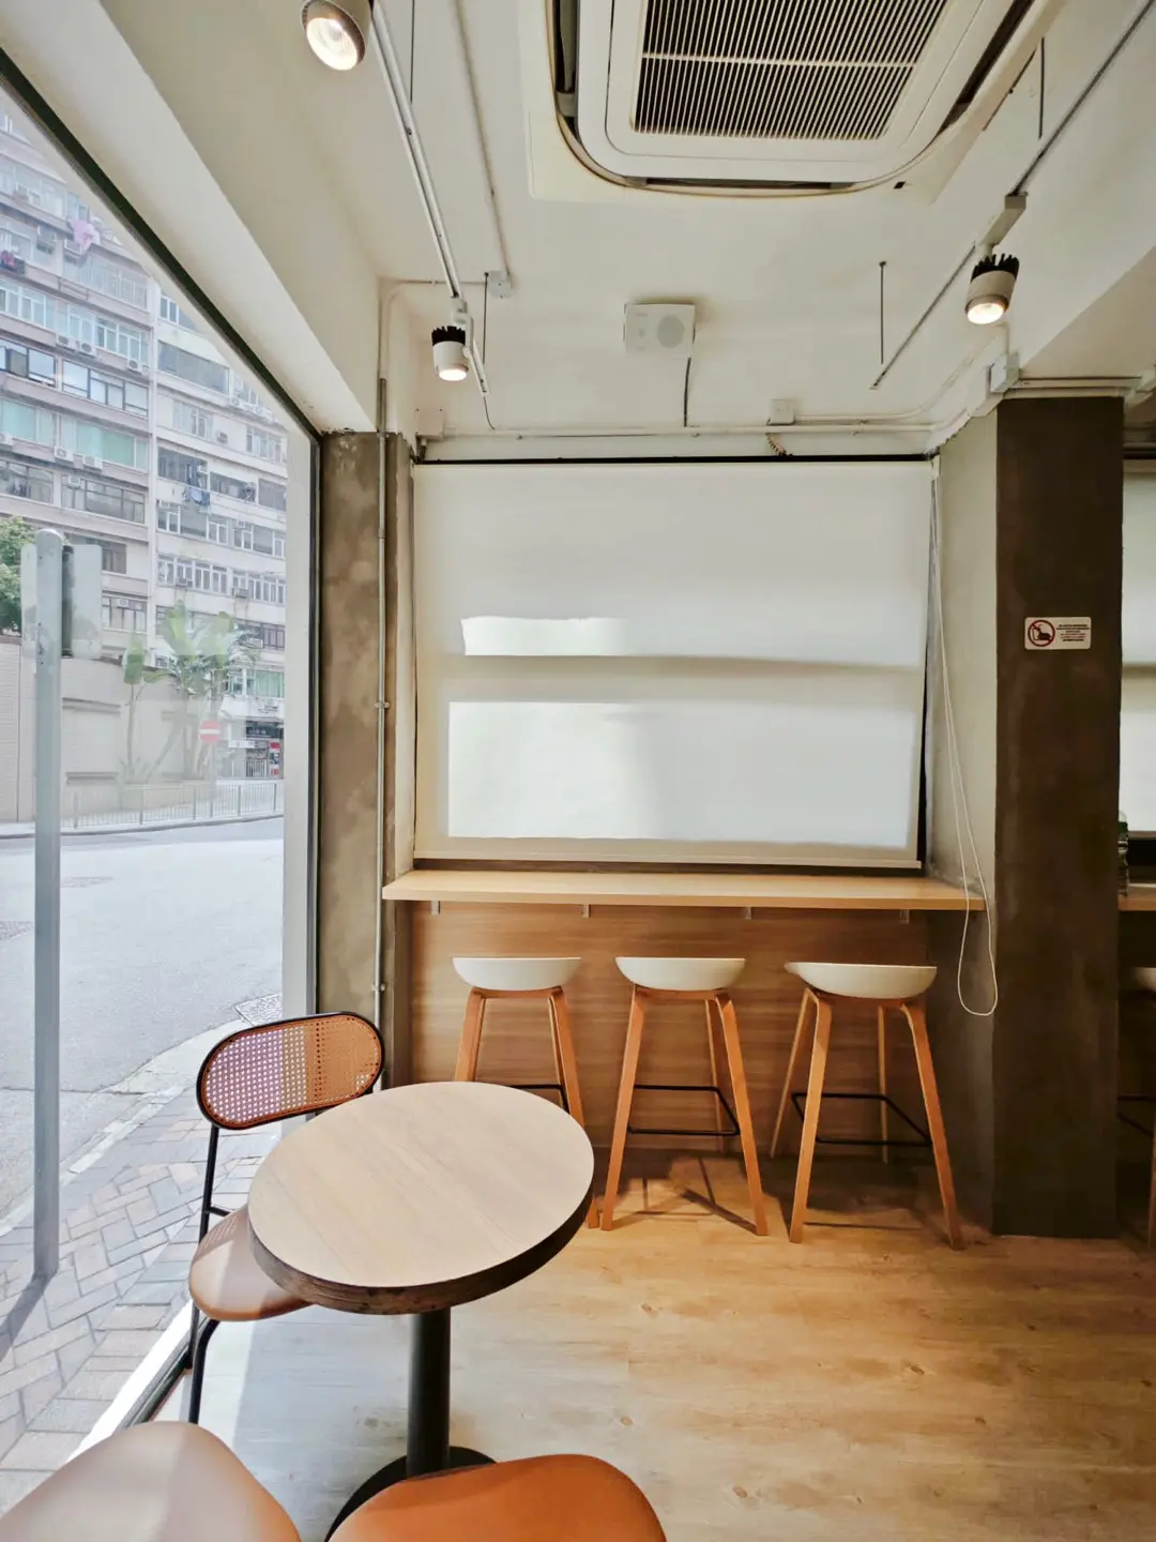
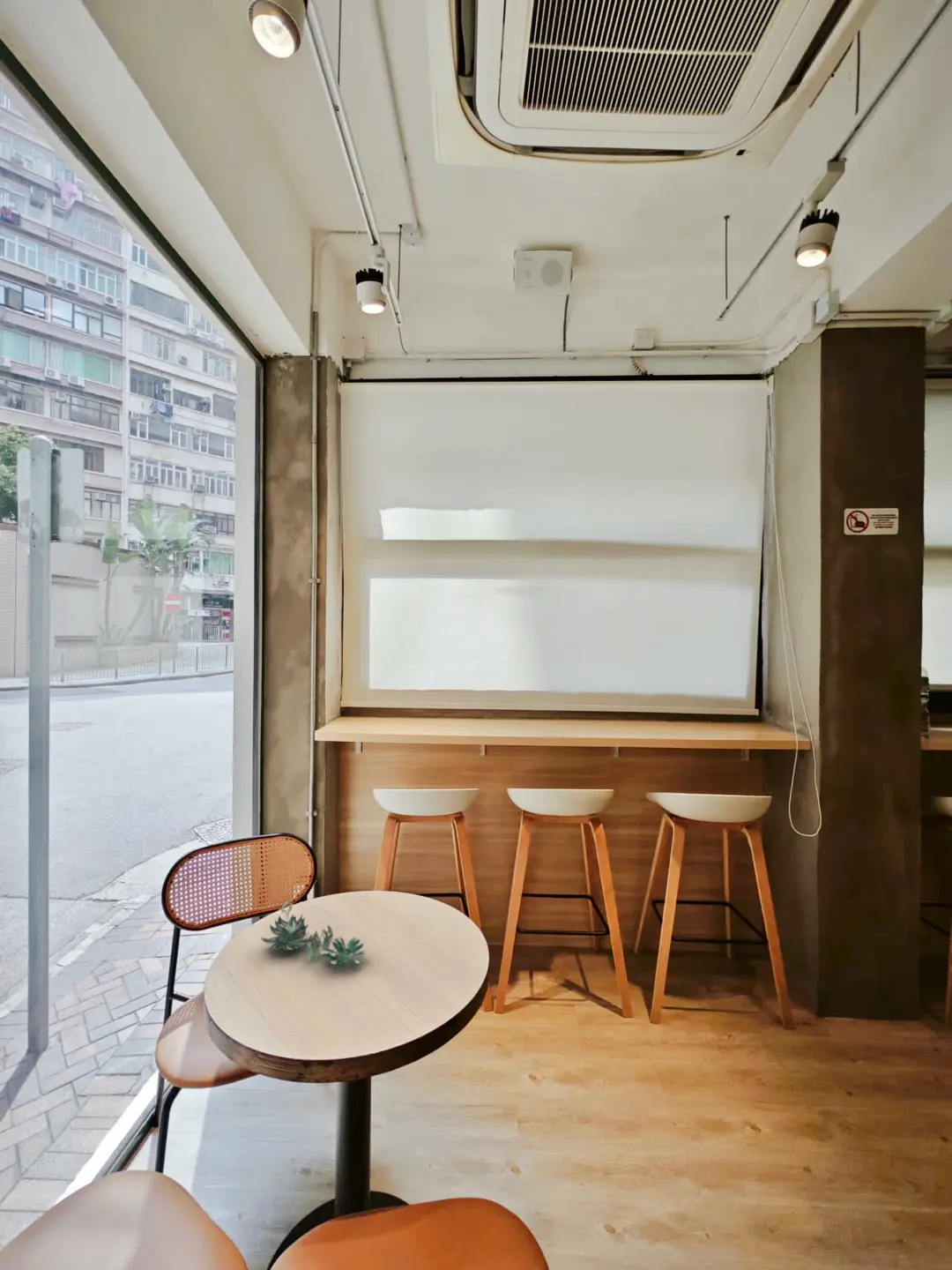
+ succulent plant [260,899,369,966]
